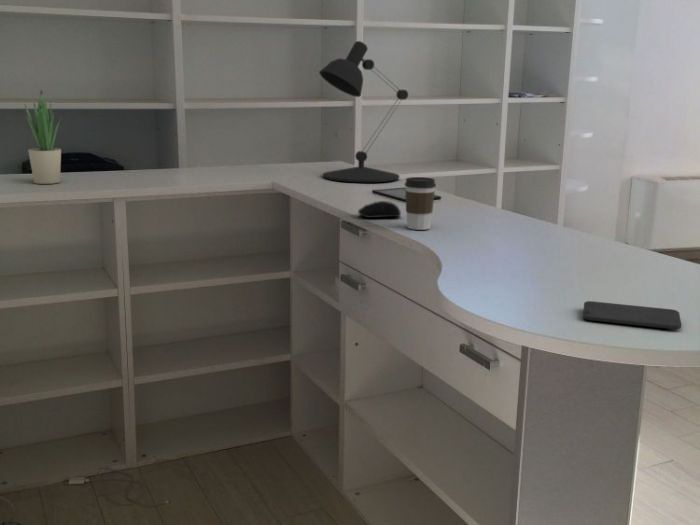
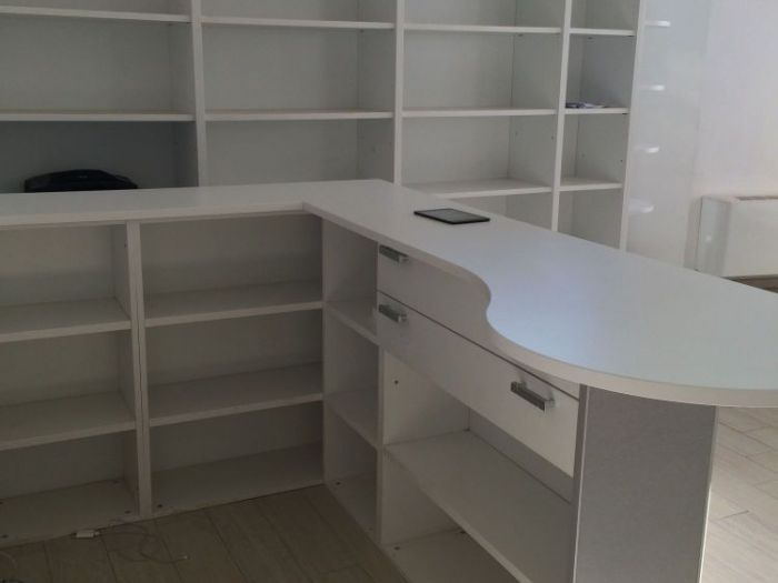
- computer mouse [357,200,402,219]
- desk lamp [318,40,409,183]
- potted plant [24,89,62,185]
- smartphone [582,300,683,330]
- coffee cup [404,176,437,231]
